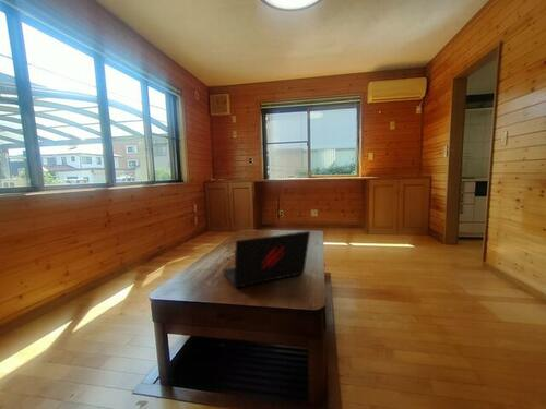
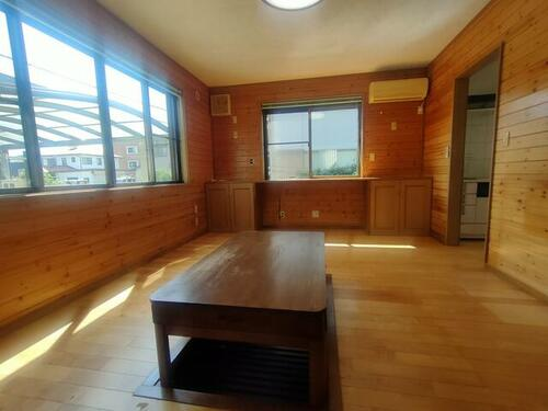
- laptop [222,230,311,289]
